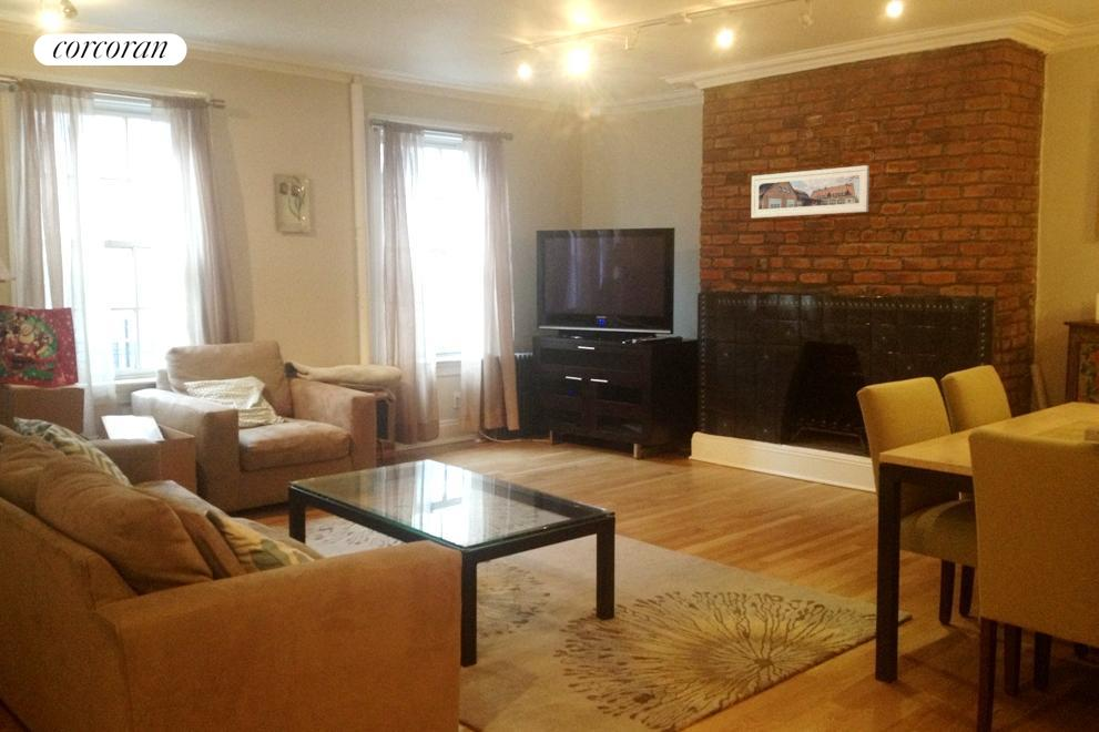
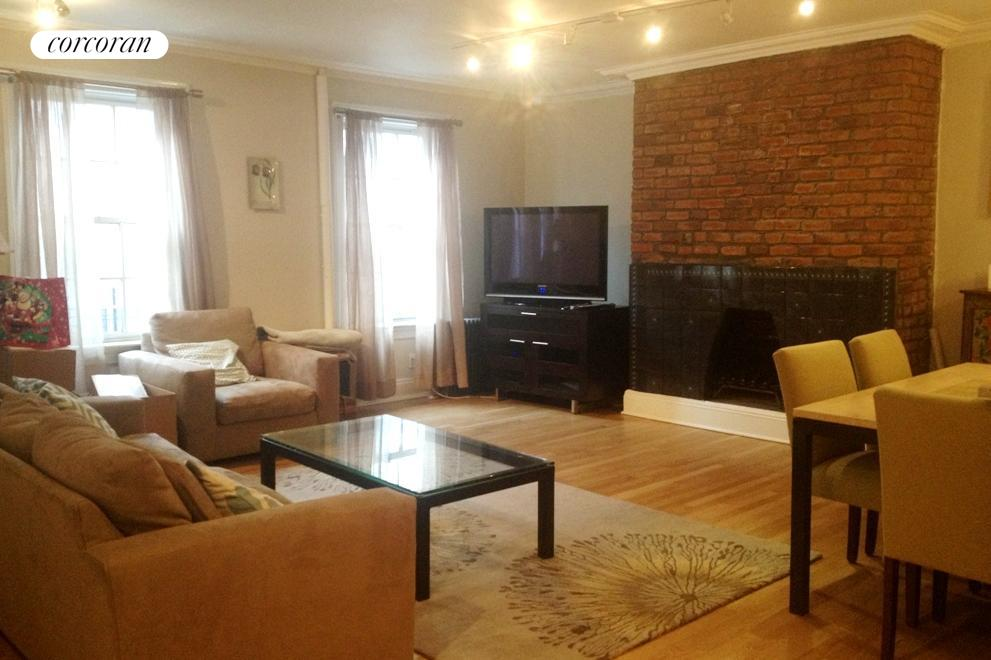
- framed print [750,164,871,220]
